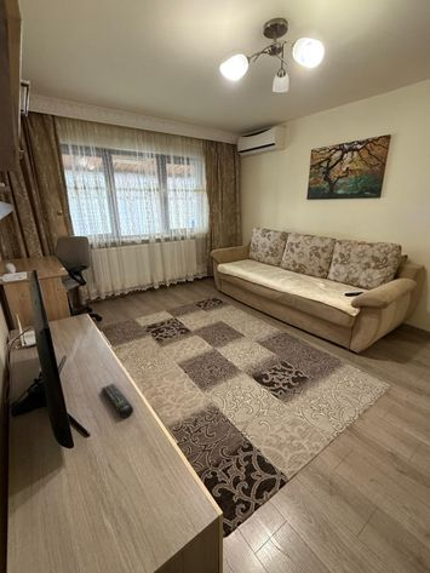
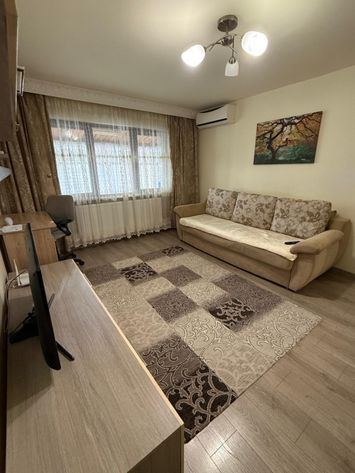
- remote control [101,382,134,419]
